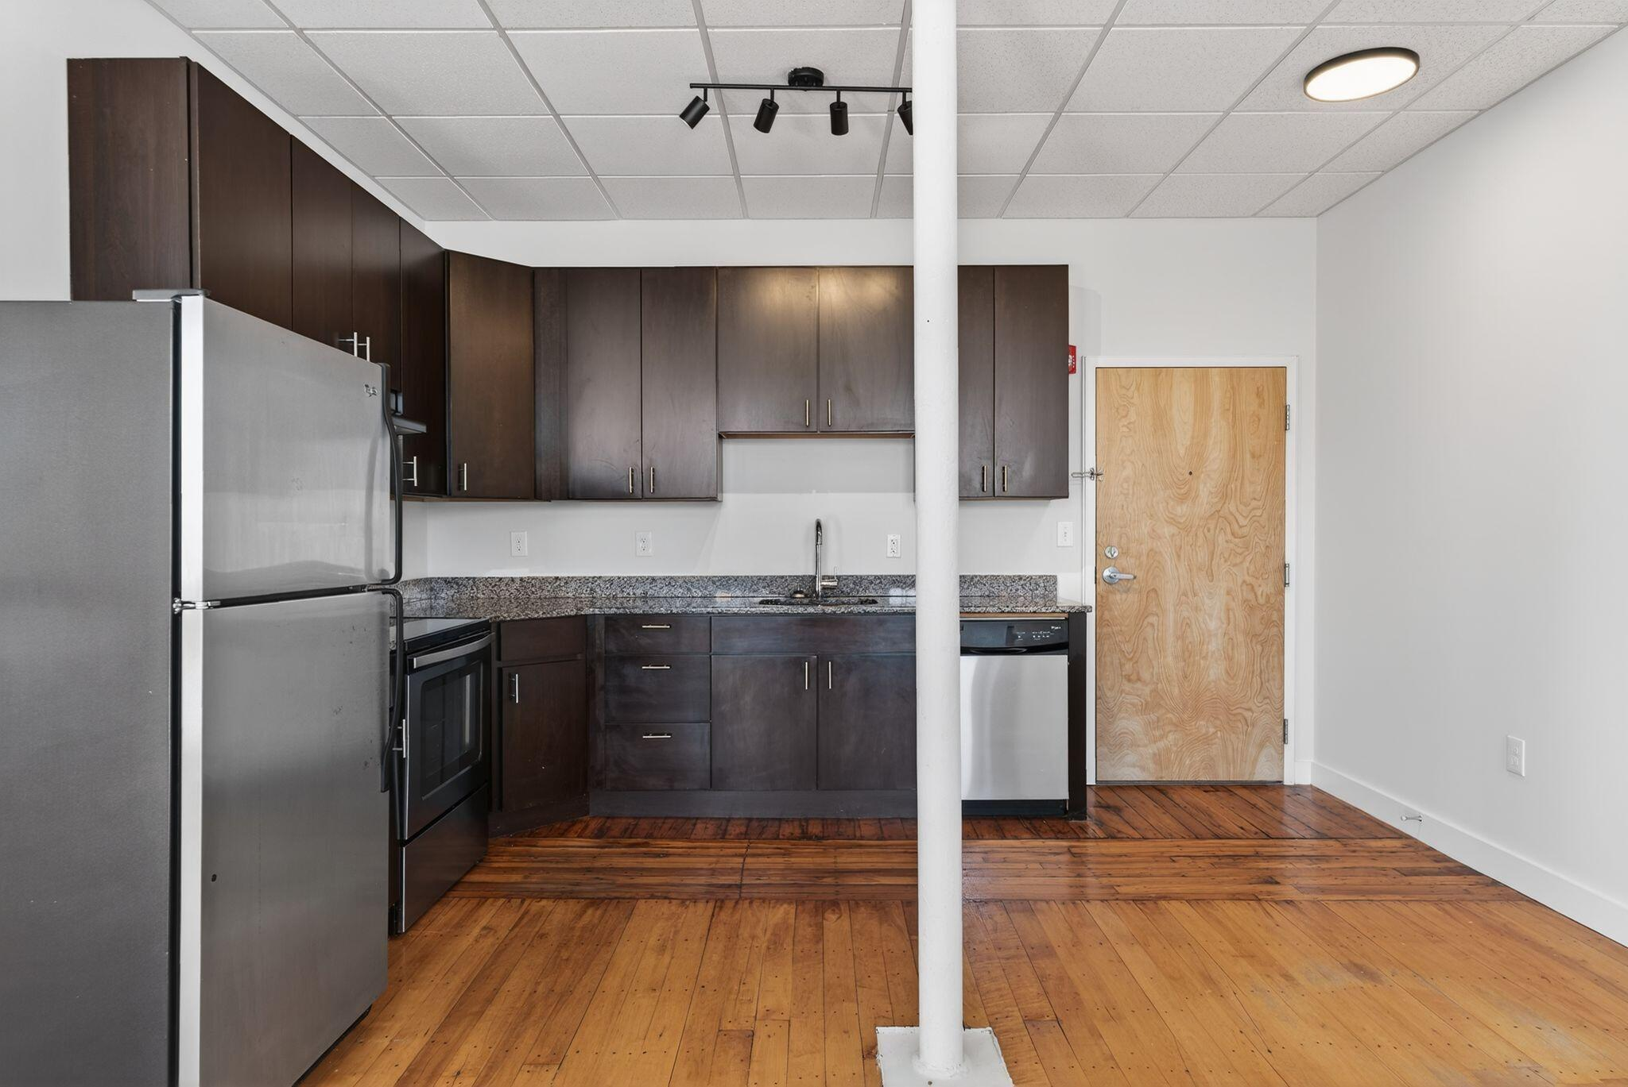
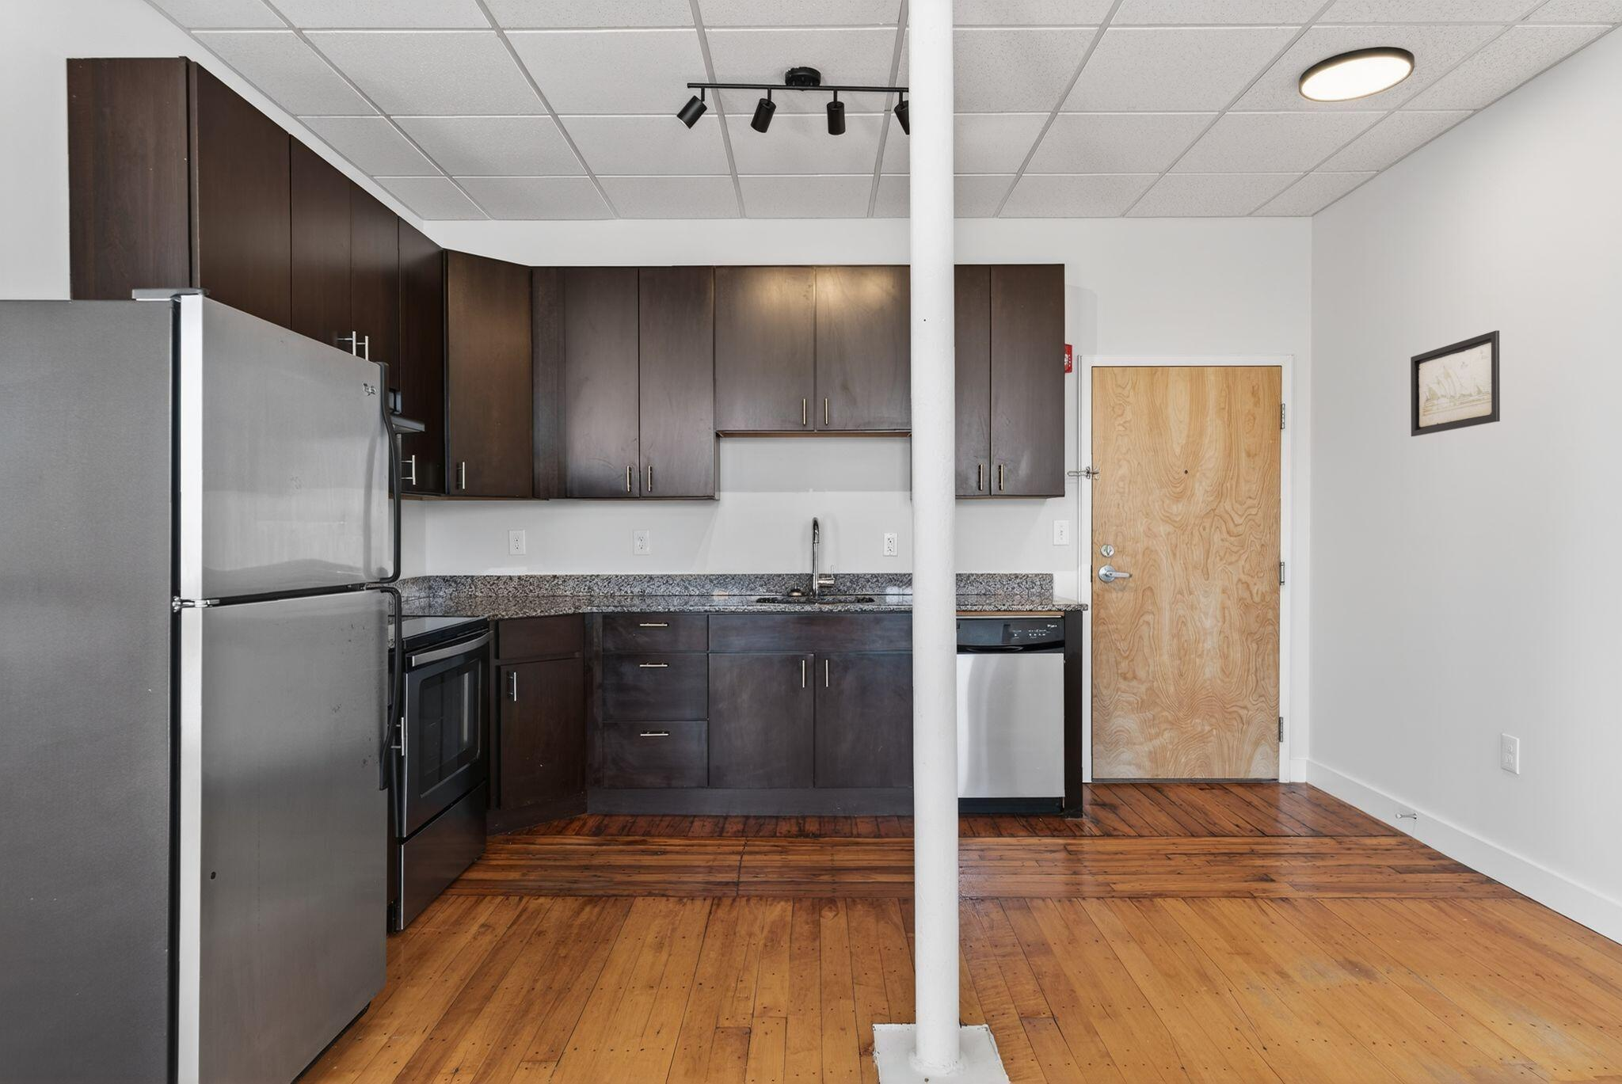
+ wall art [1410,329,1501,437]
